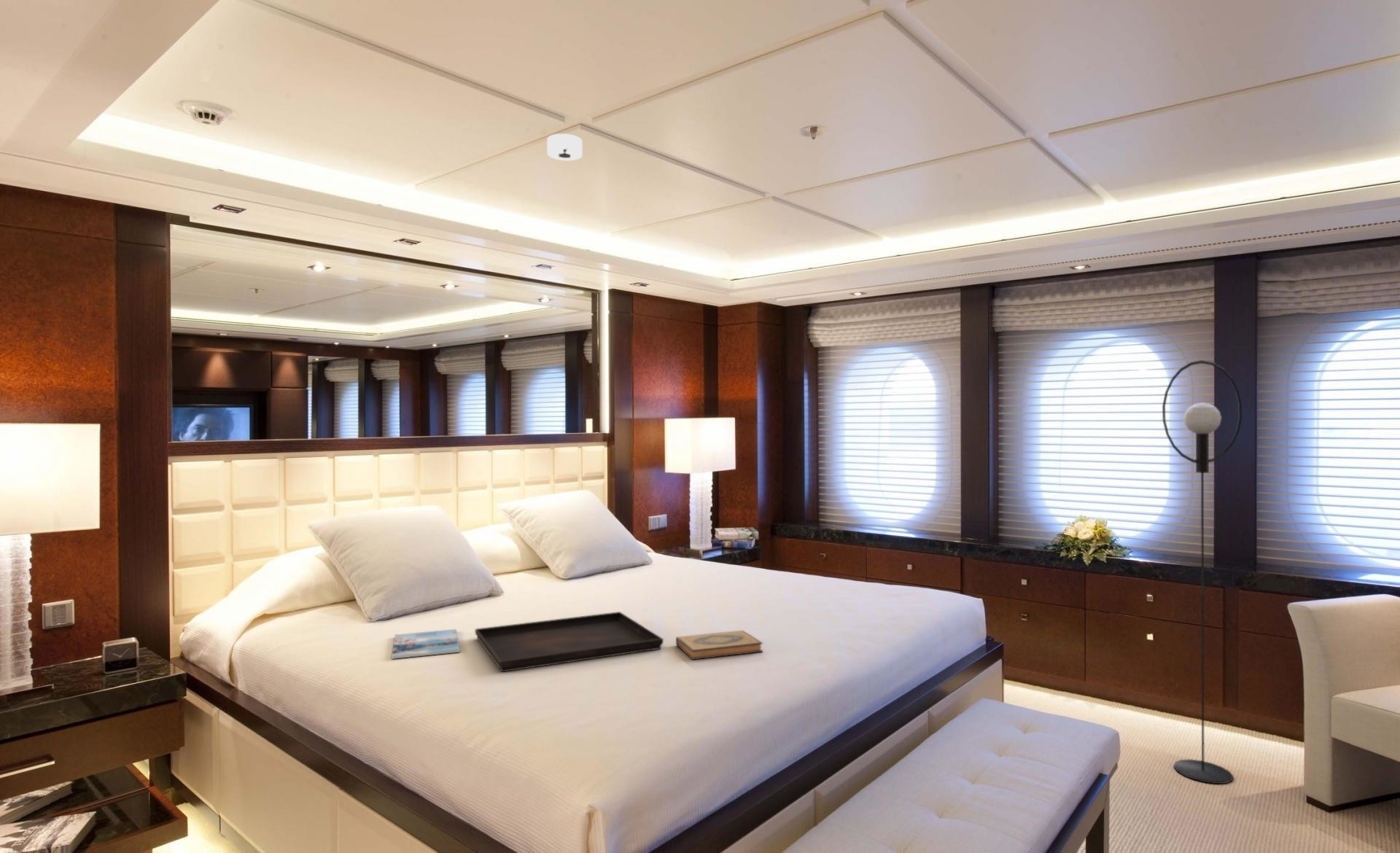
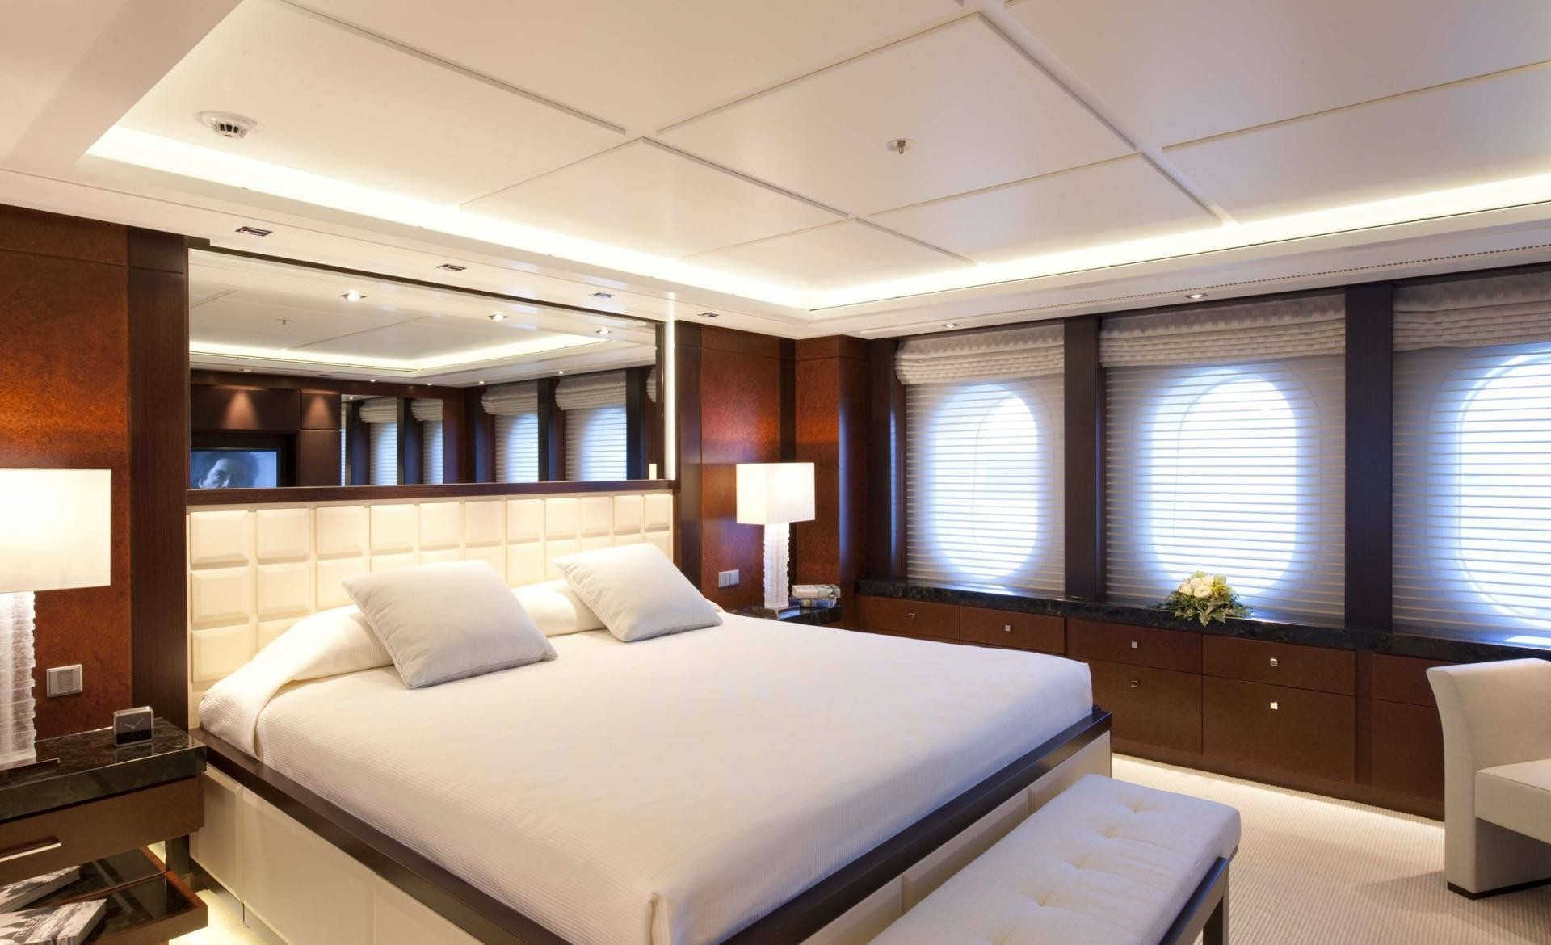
- magazine [391,628,461,660]
- smoke detector [547,133,583,161]
- floor lamp [1162,359,1242,784]
- serving tray [475,611,664,673]
- hardback book [675,630,763,661]
